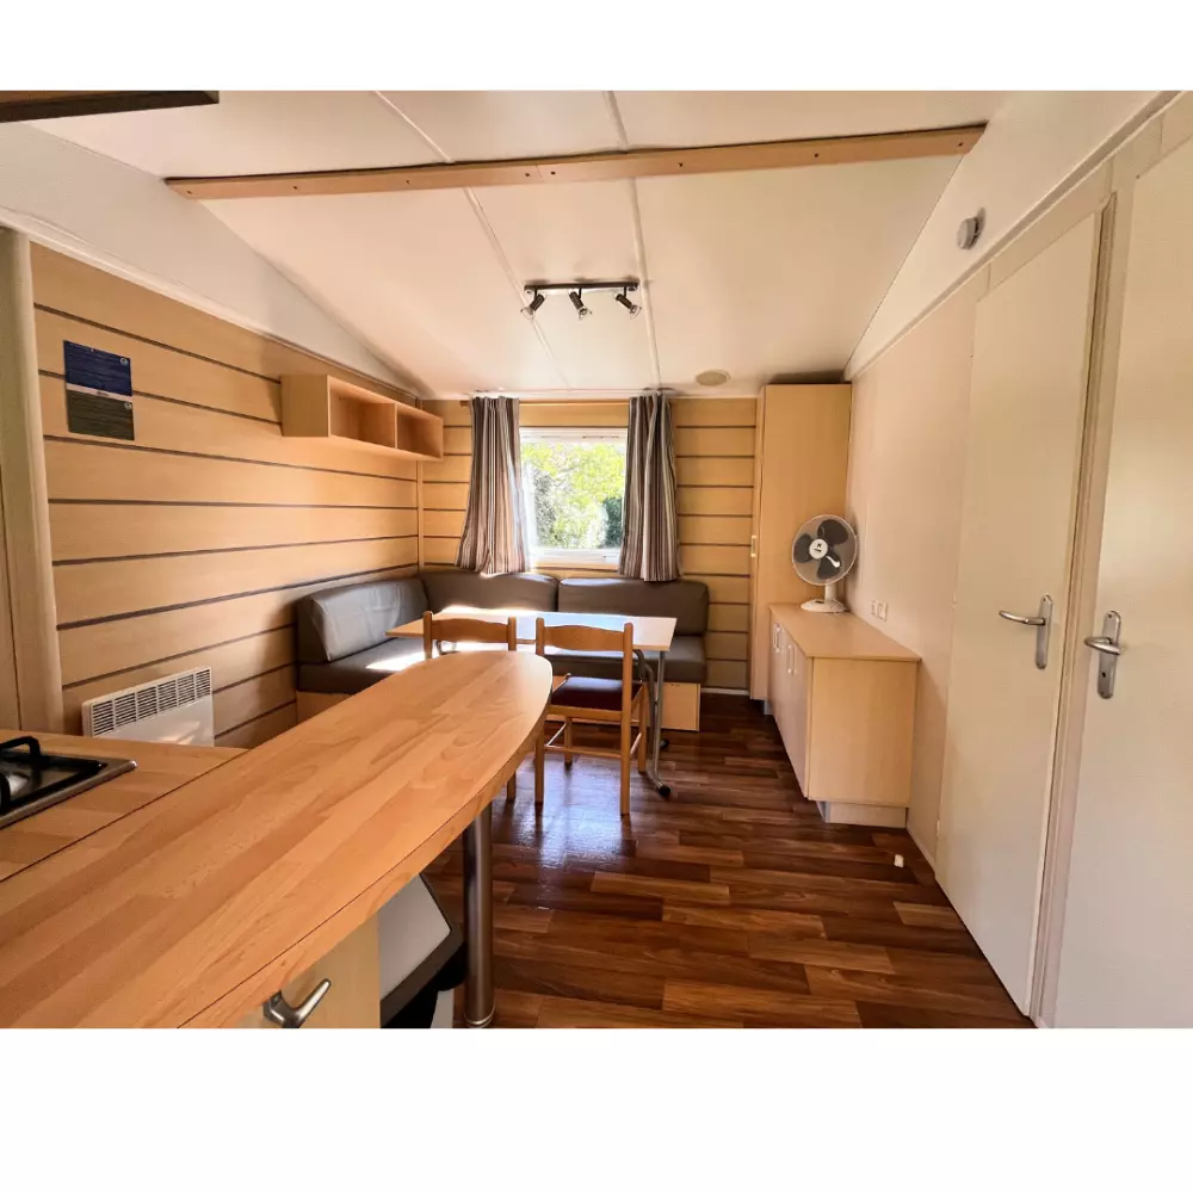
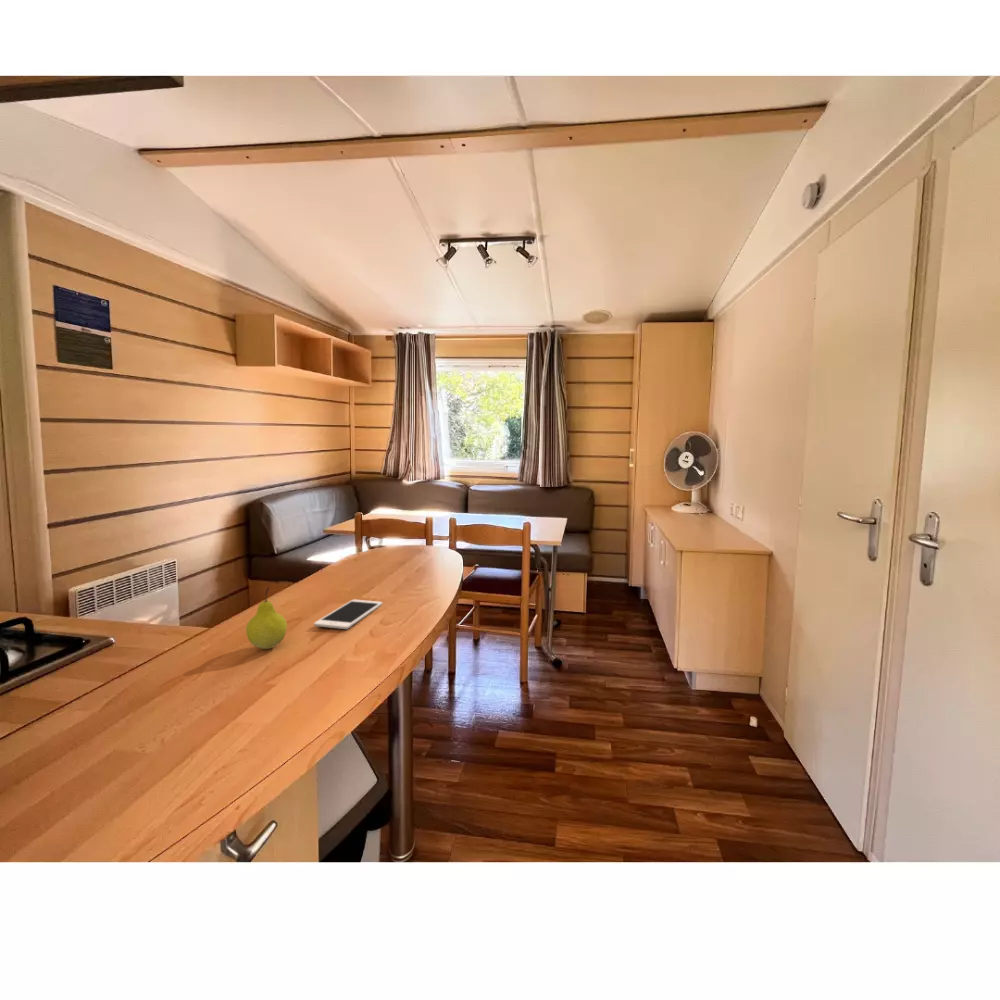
+ cell phone [313,599,383,630]
+ fruit [245,586,288,650]
